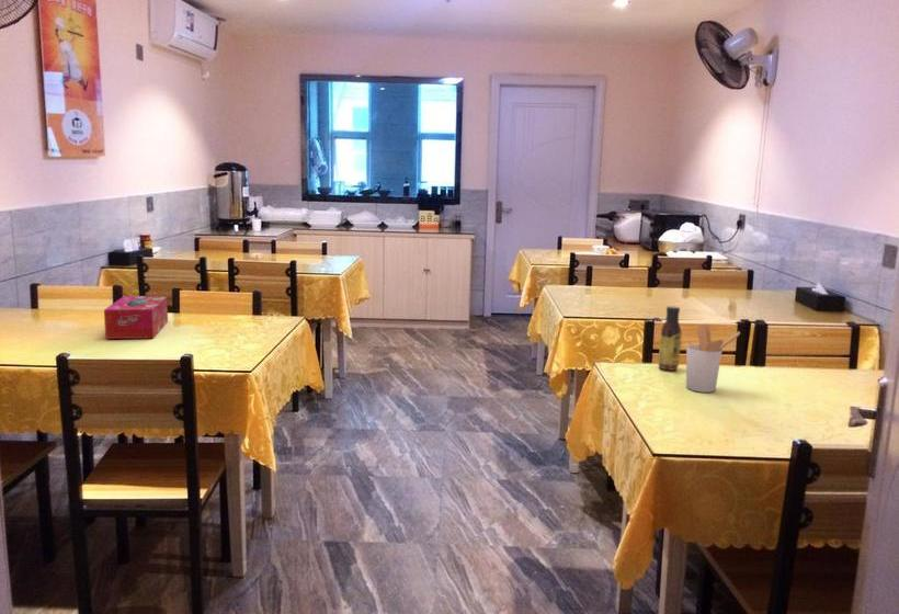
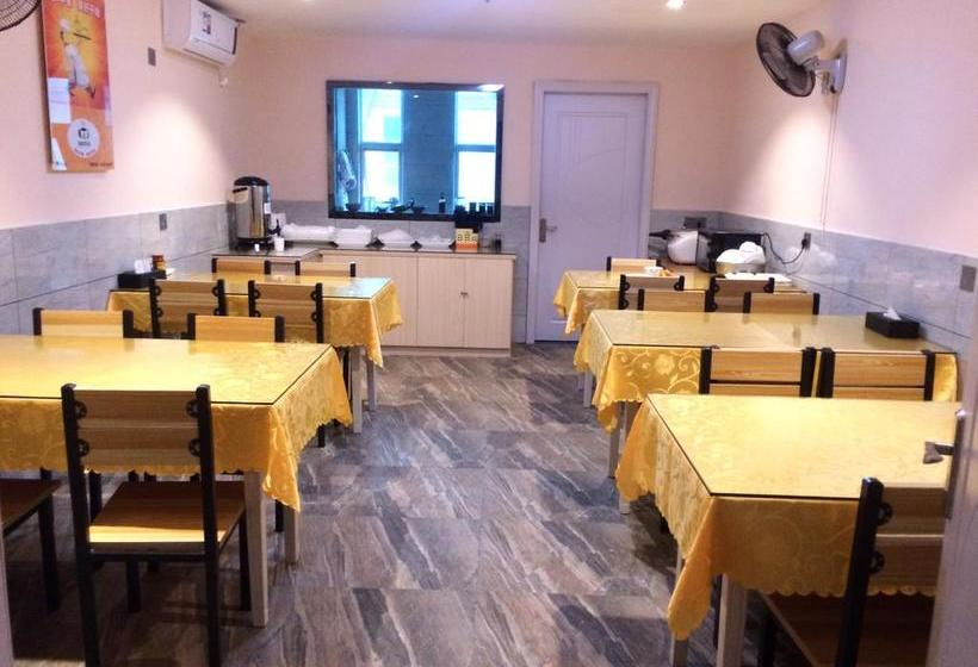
- tissue box [103,295,169,340]
- utensil holder [685,323,741,394]
- sauce bottle [658,305,683,372]
